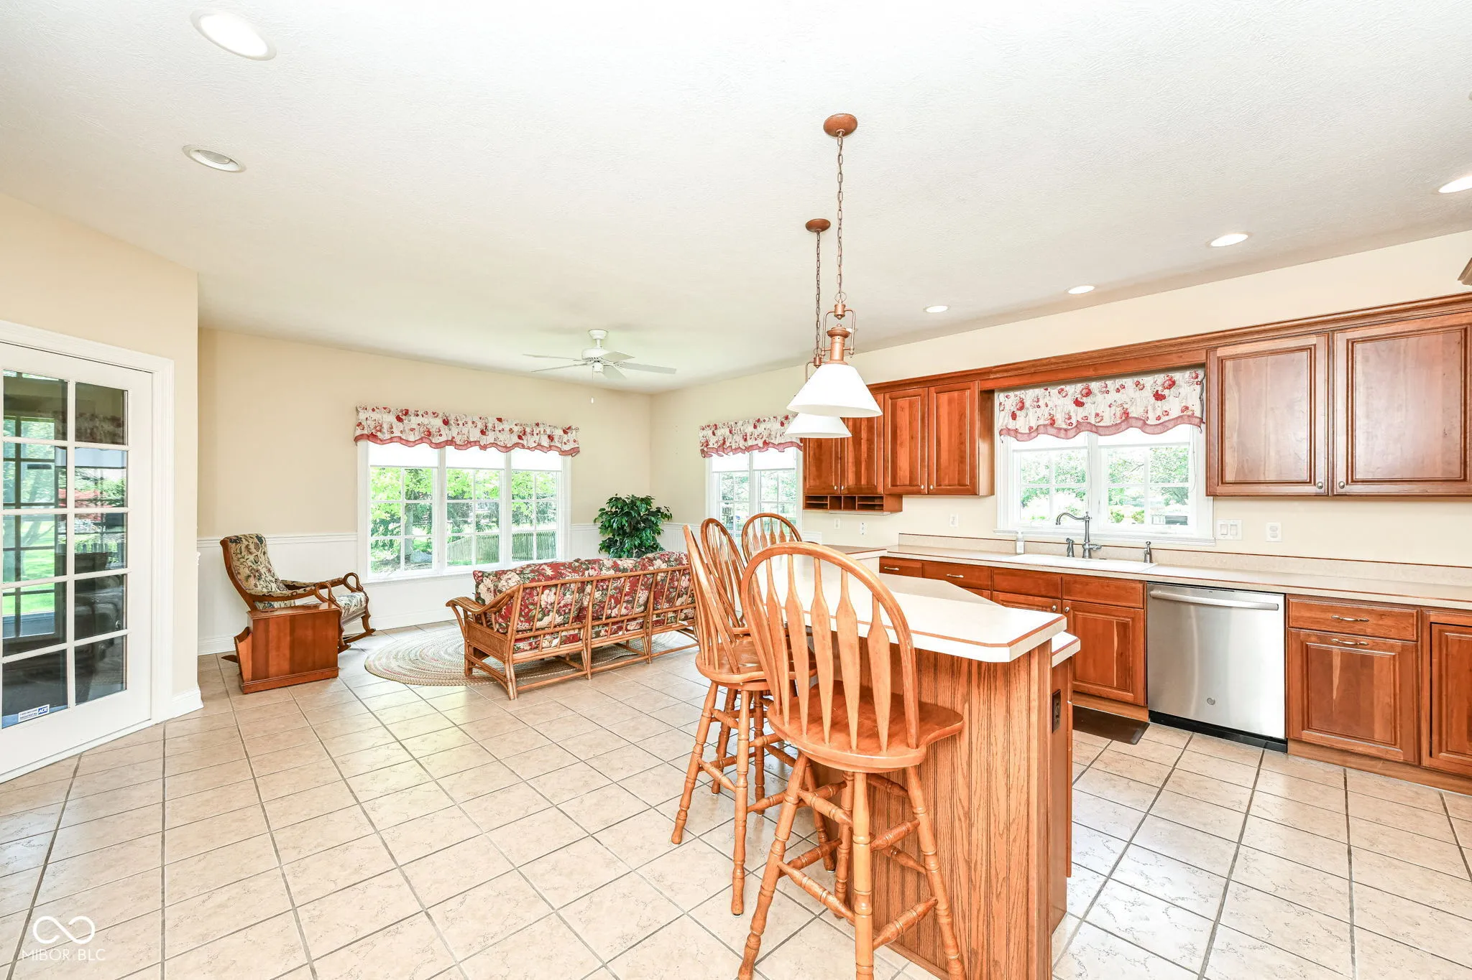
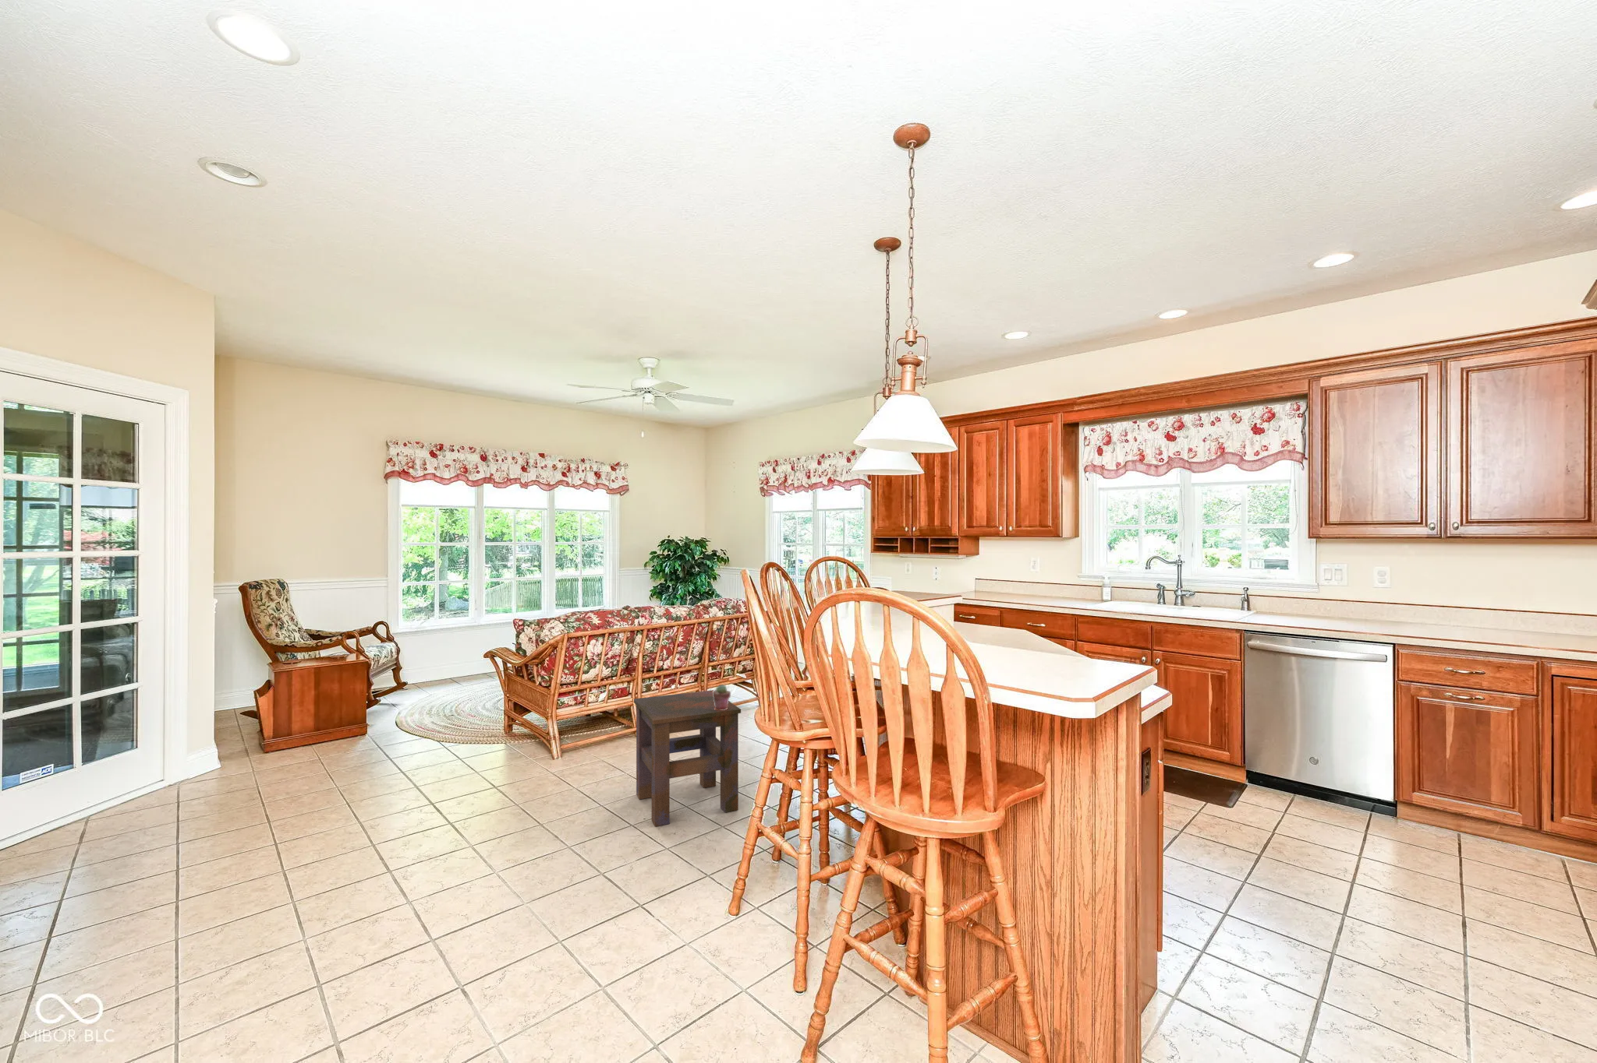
+ potted succulent [712,683,731,711]
+ side table [633,689,742,827]
